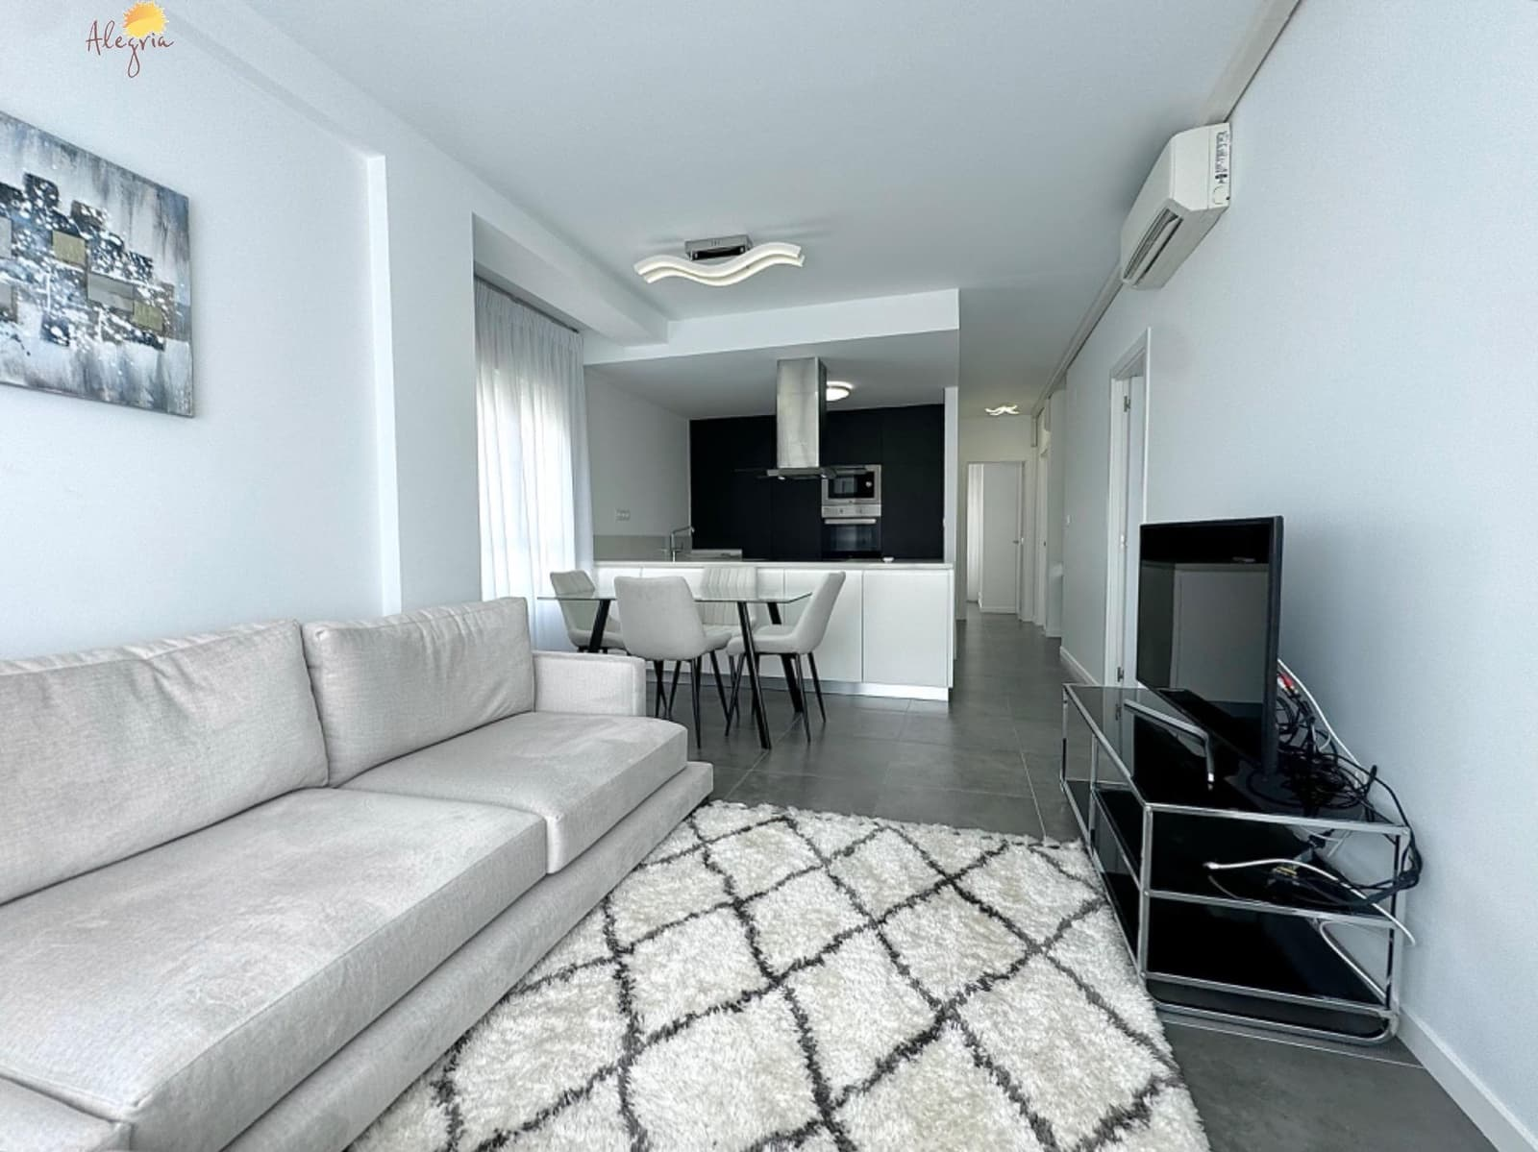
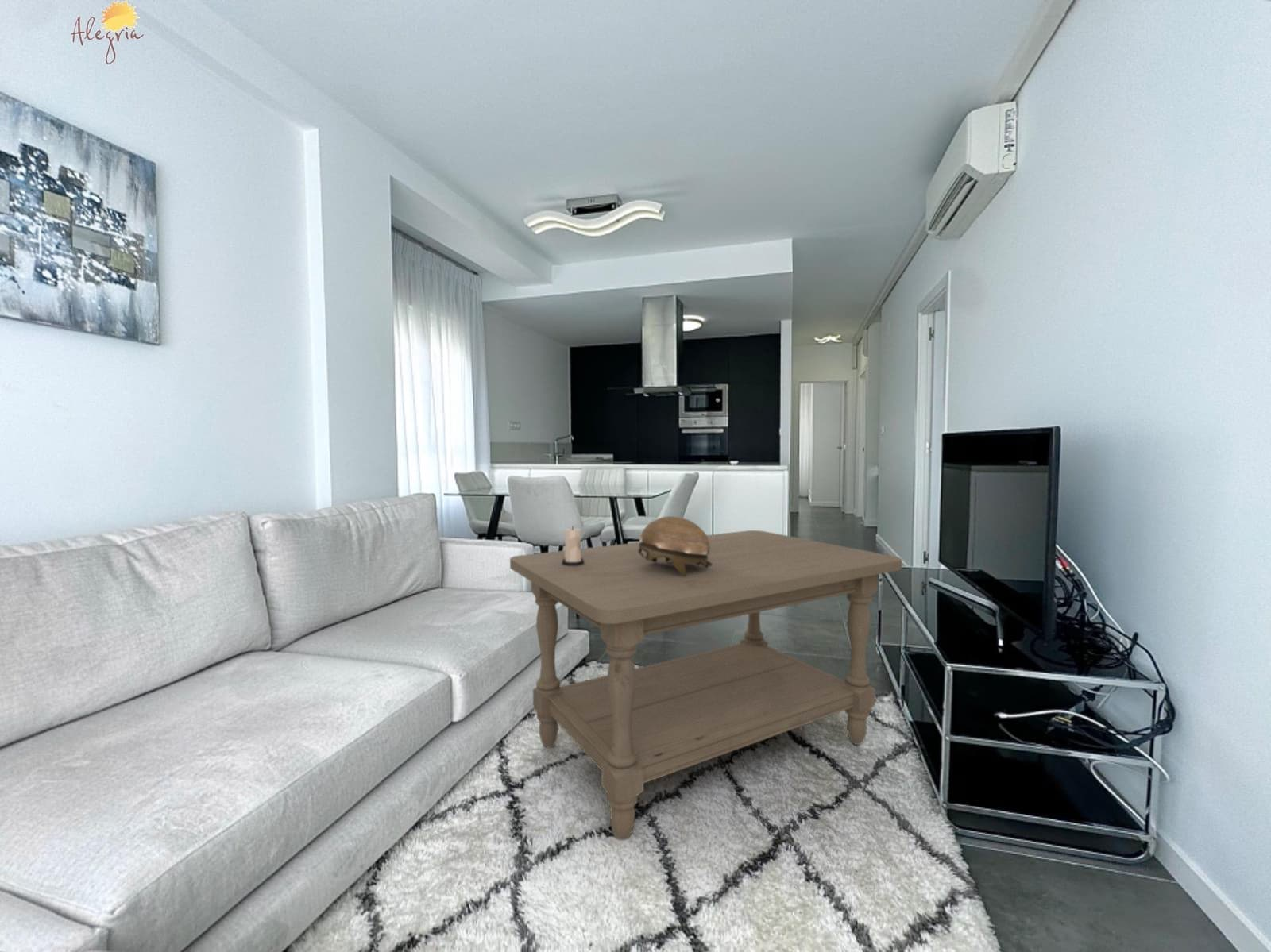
+ coffee table [509,530,902,842]
+ decorative bowl [638,515,712,576]
+ candle [562,525,584,566]
